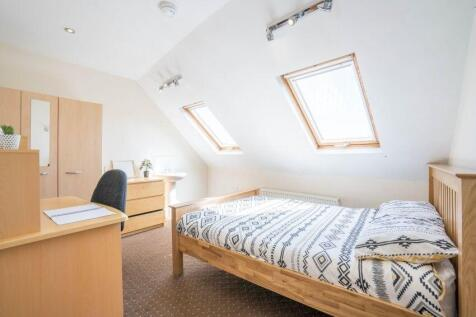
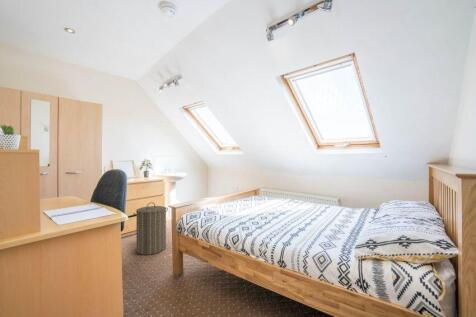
+ laundry hamper [132,201,169,256]
